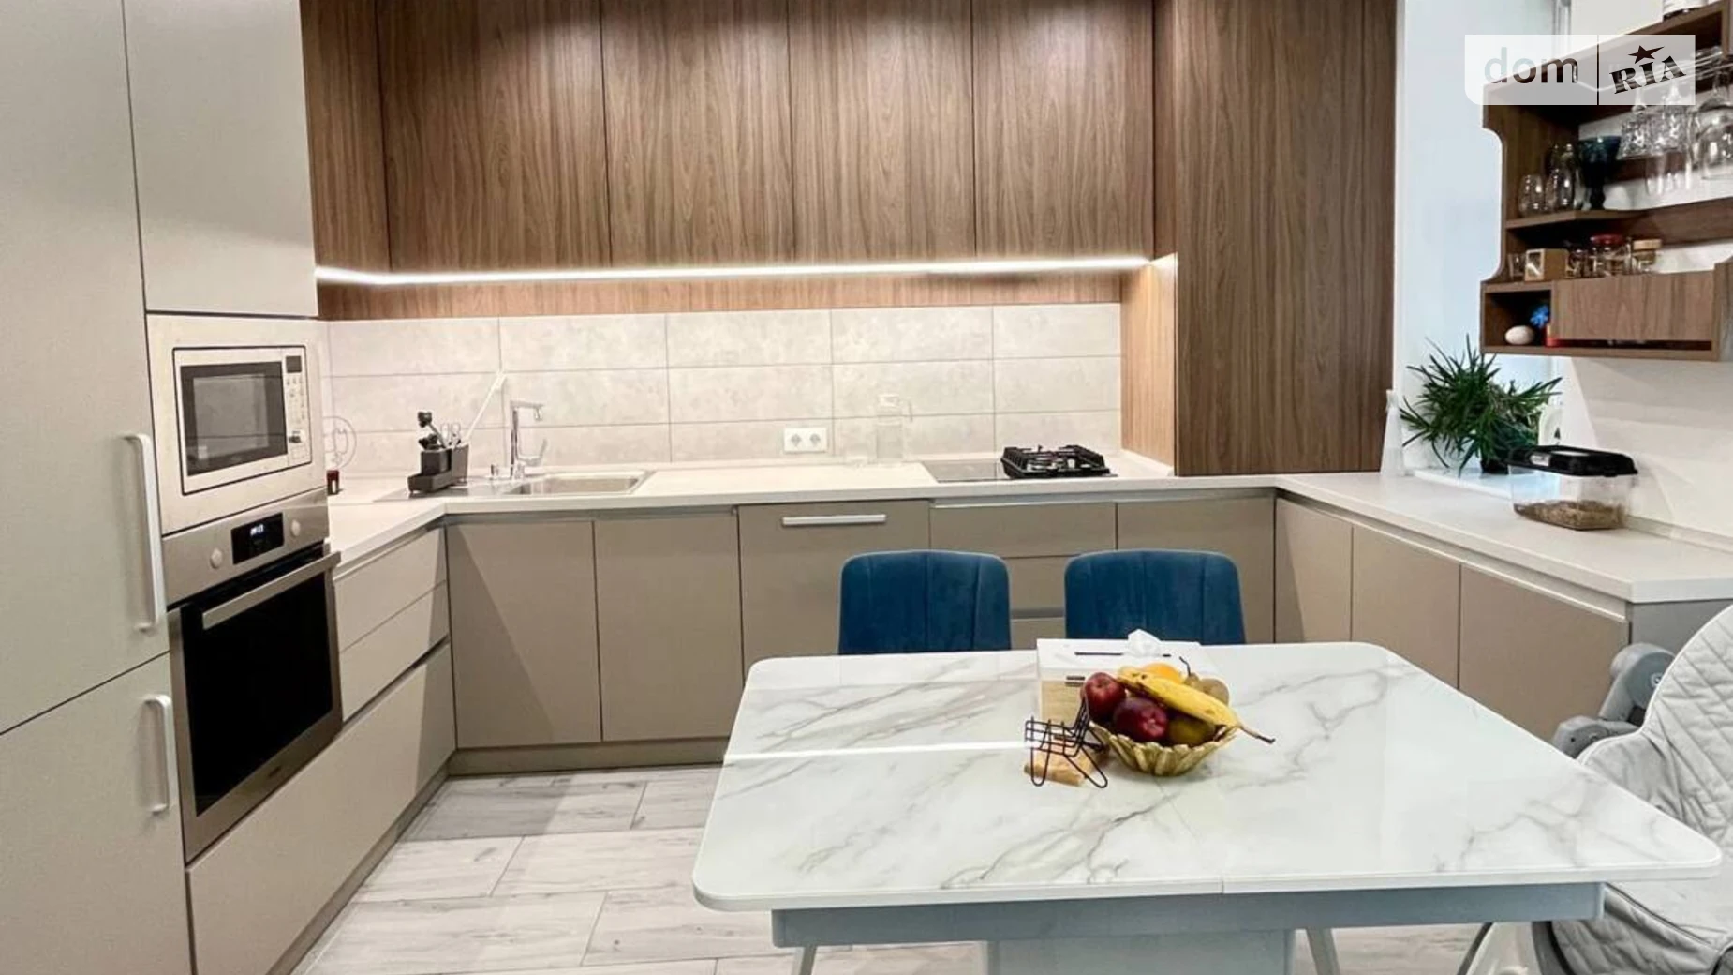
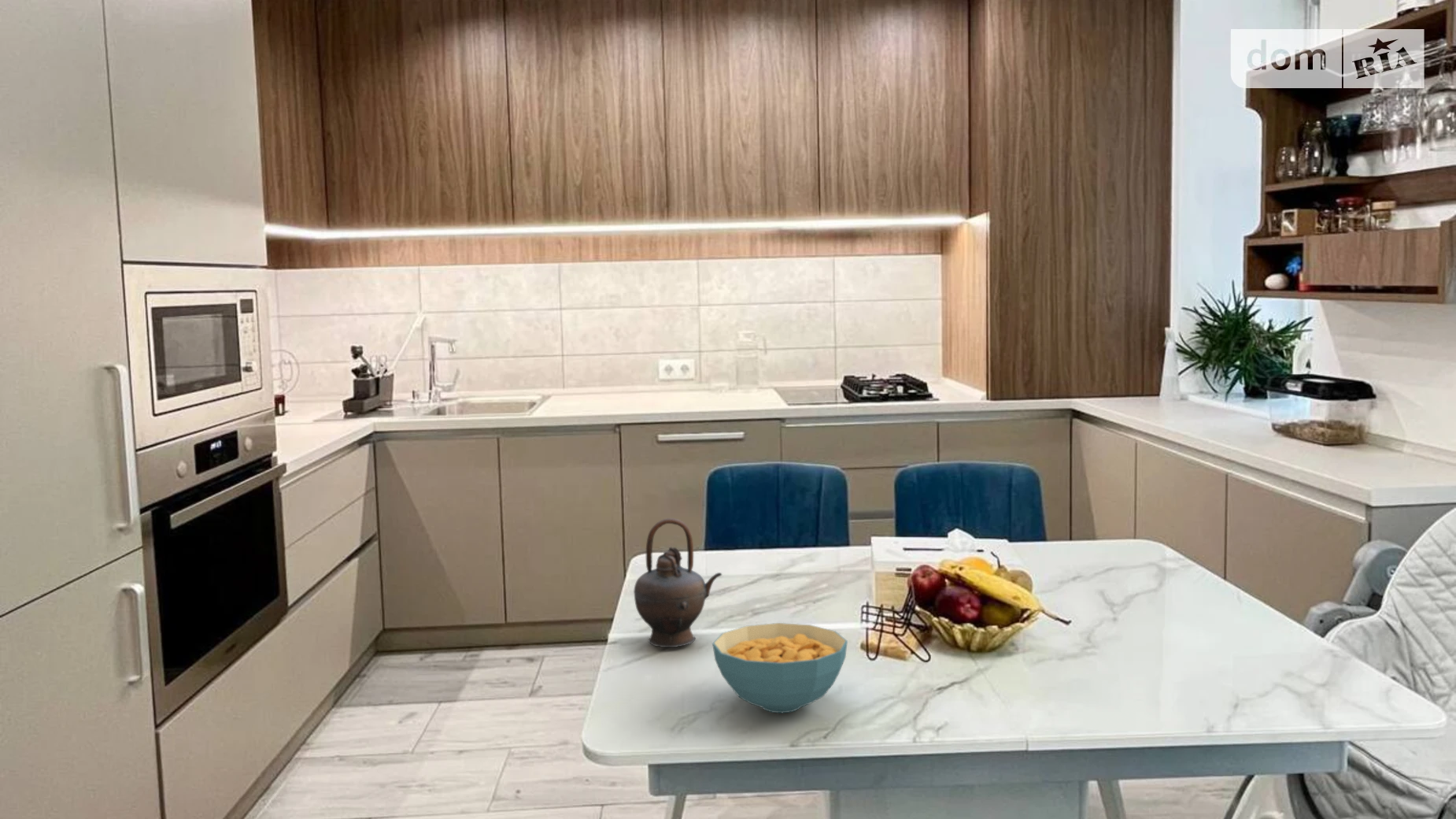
+ teapot [633,517,722,648]
+ cereal bowl [711,622,848,714]
